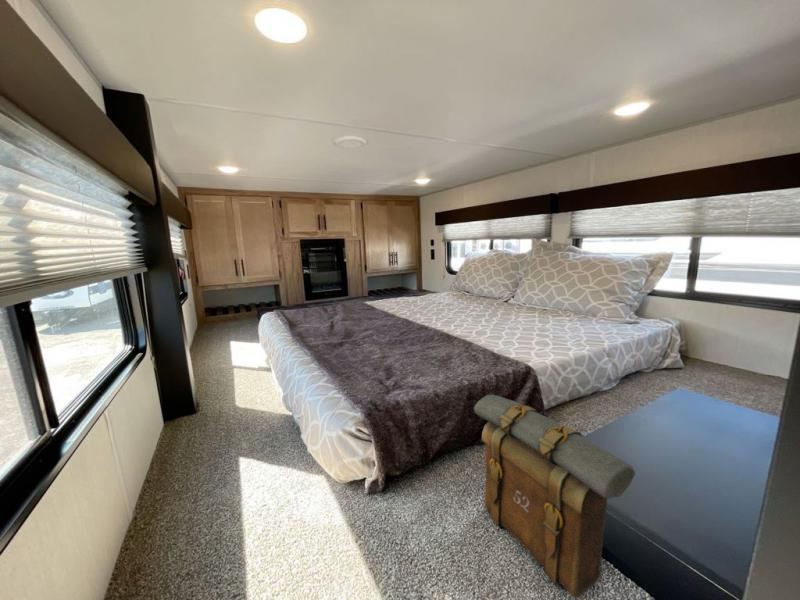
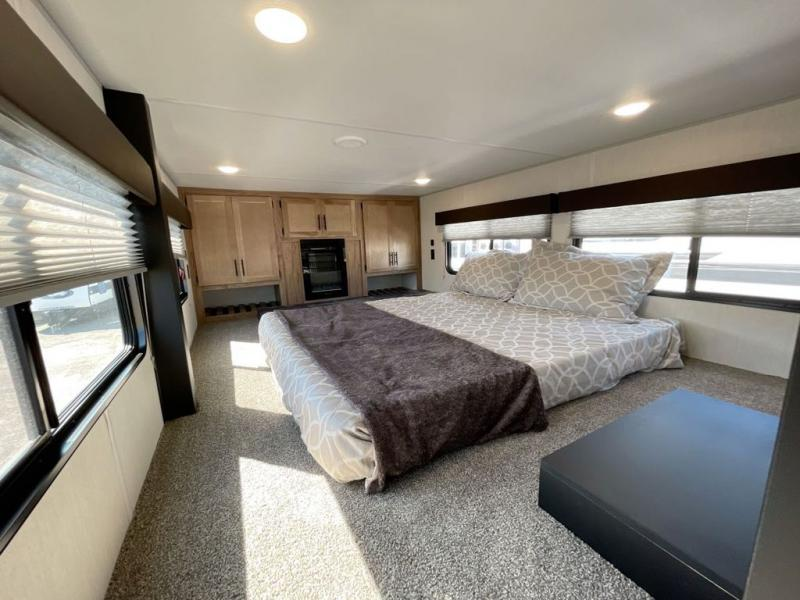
- backpack [473,394,636,599]
